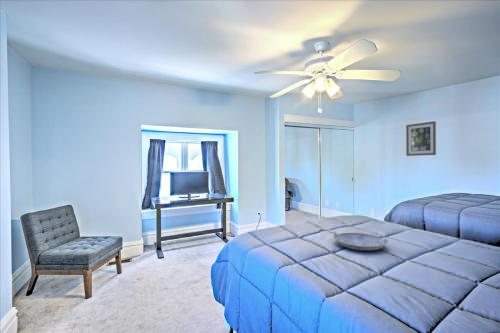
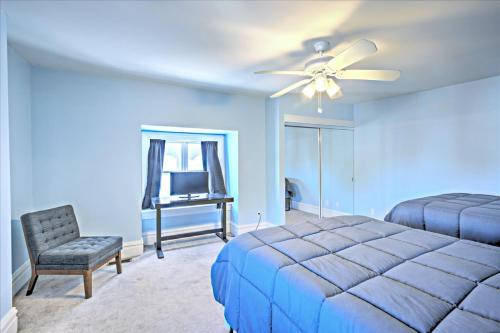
- serving tray [332,231,389,252]
- wall art [405,120,437,157]
